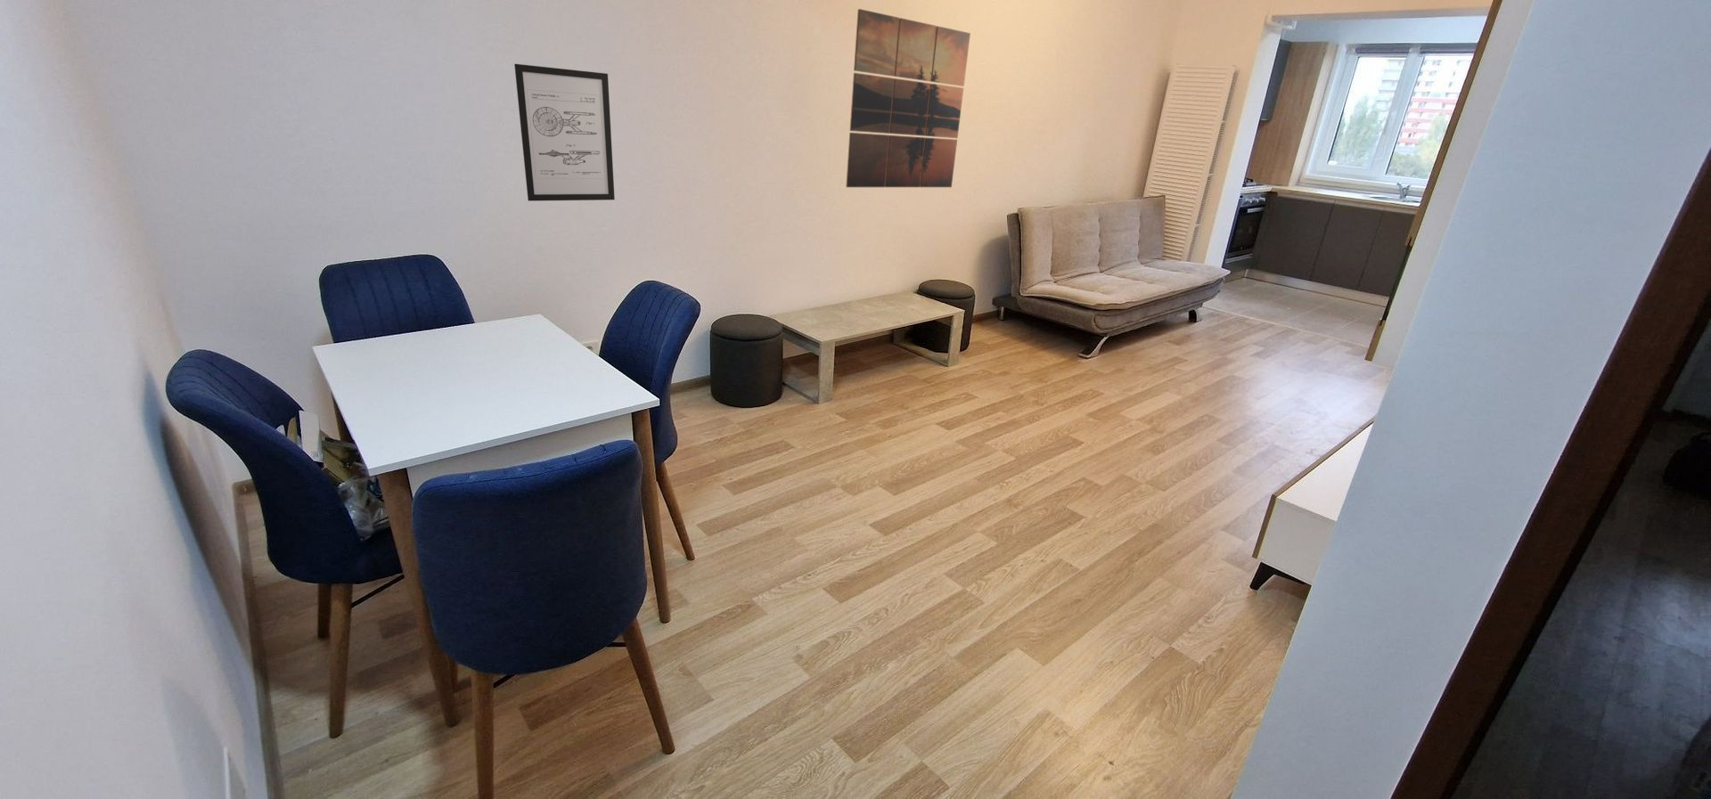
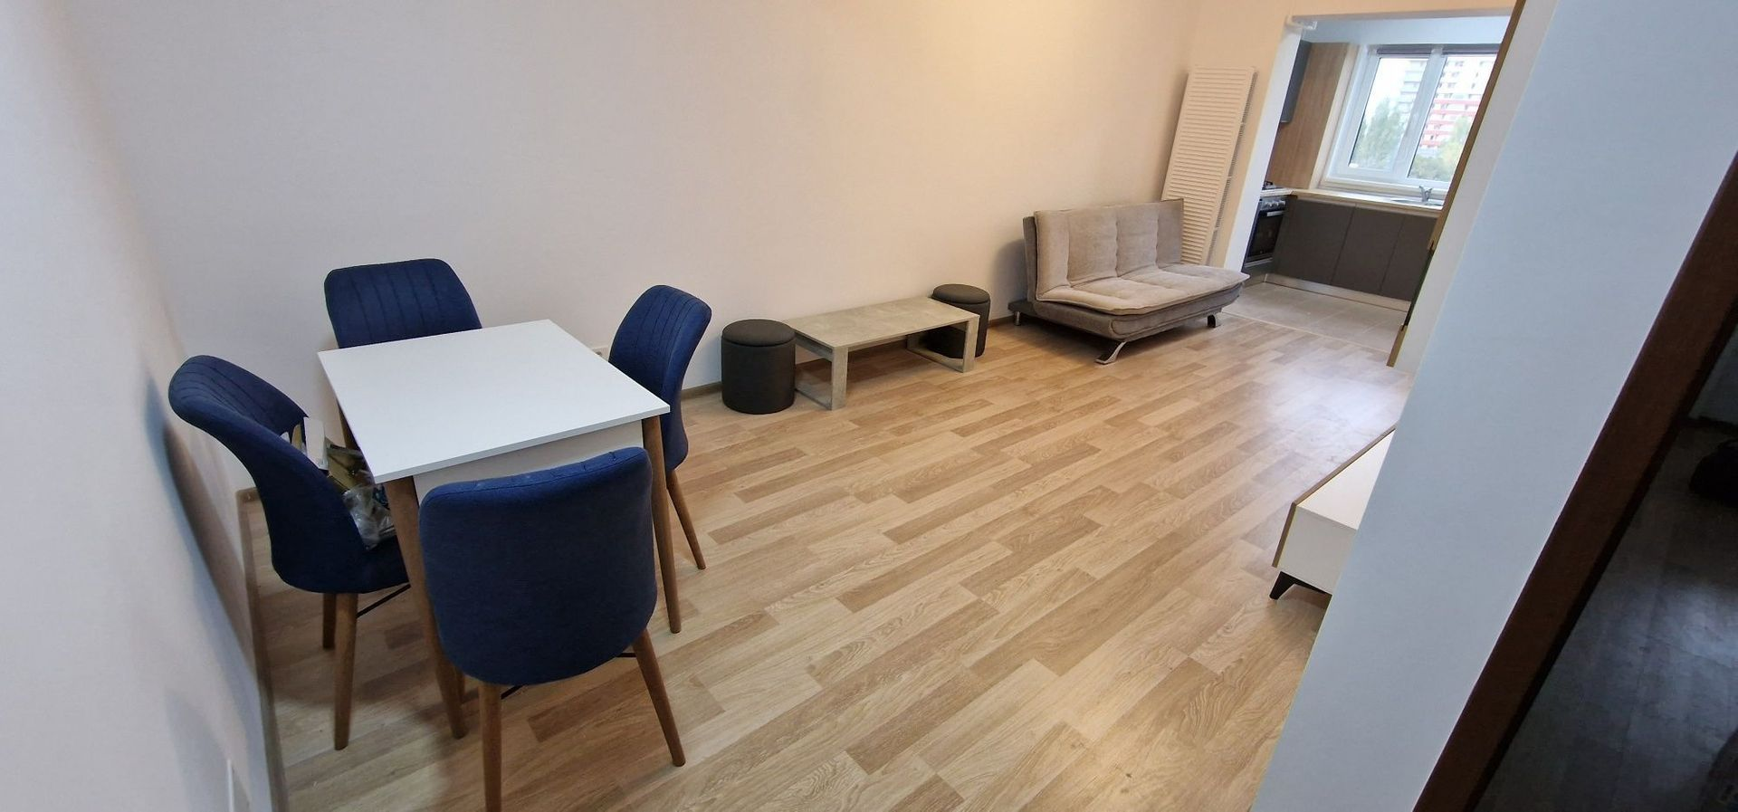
- wall art [845,8,971,187]
- wall art [513,63,615,202]
